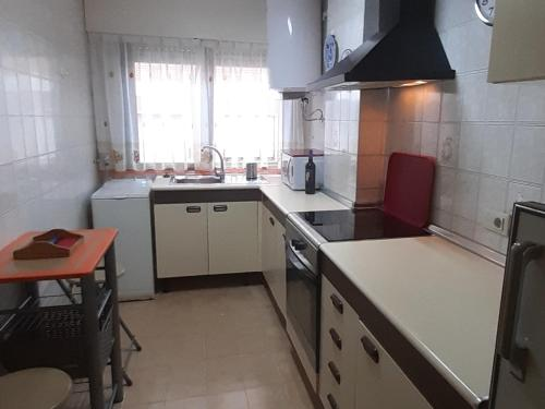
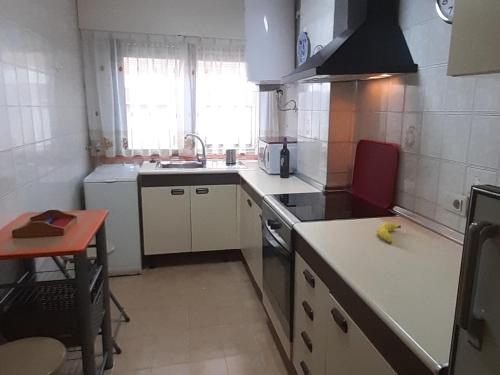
+ banana [376,221,402,244]
